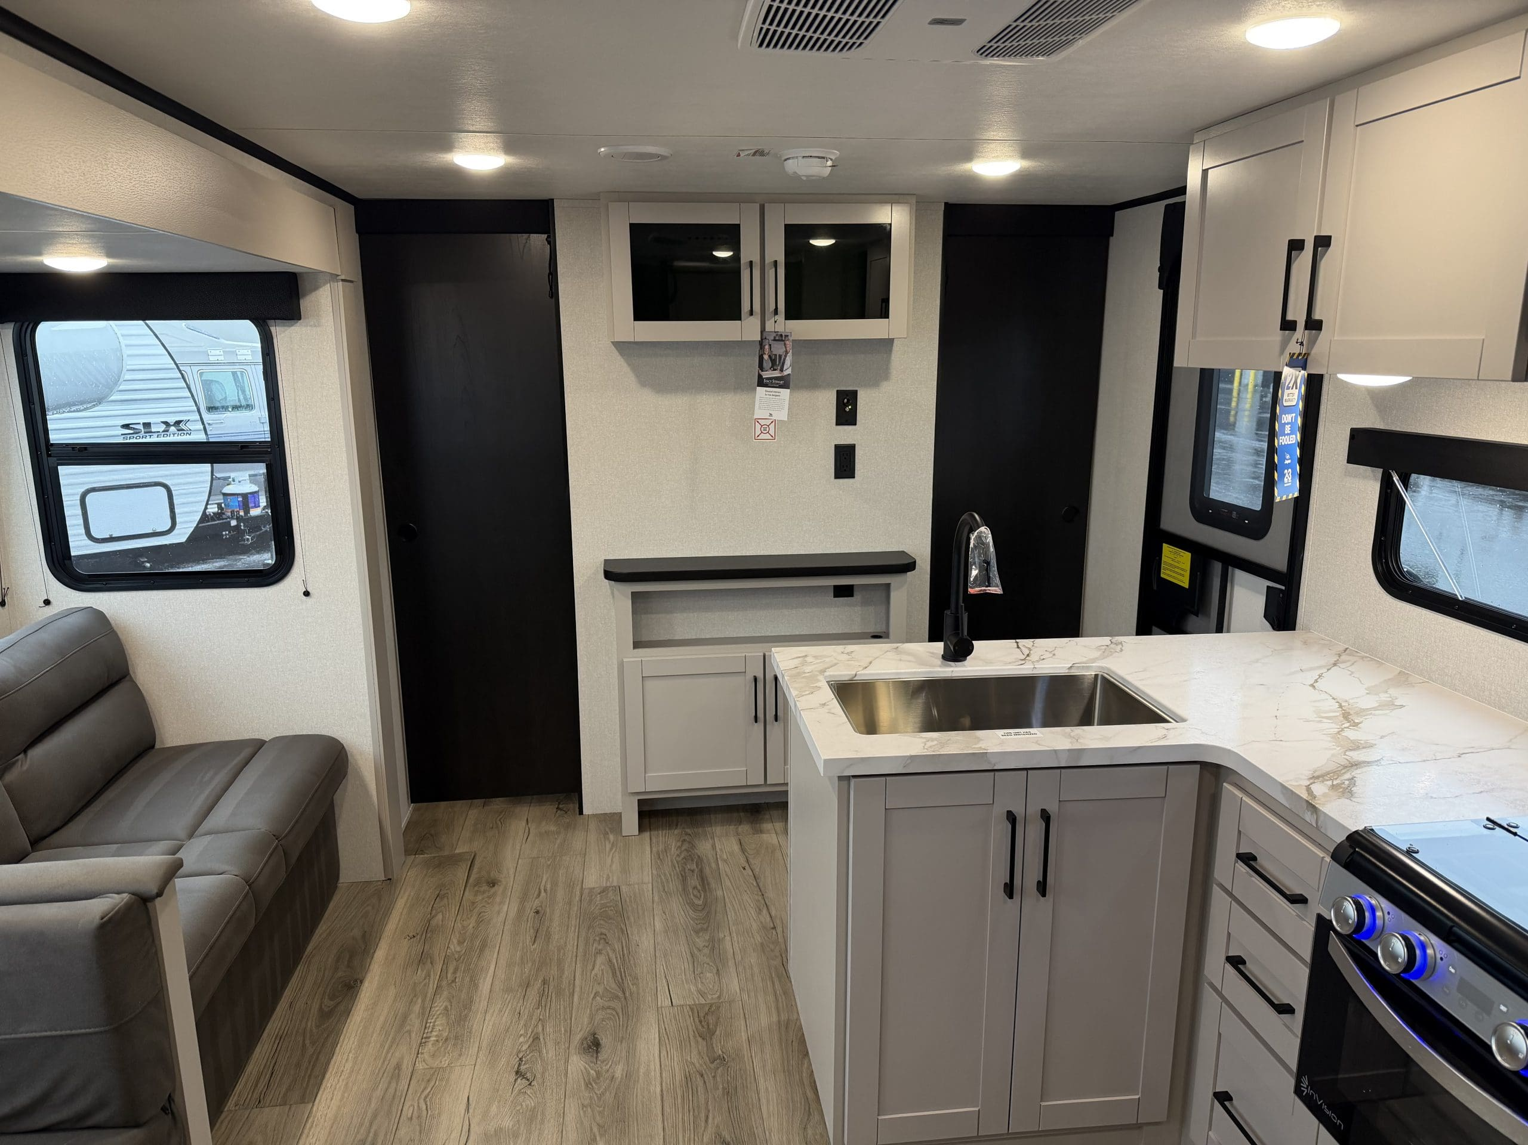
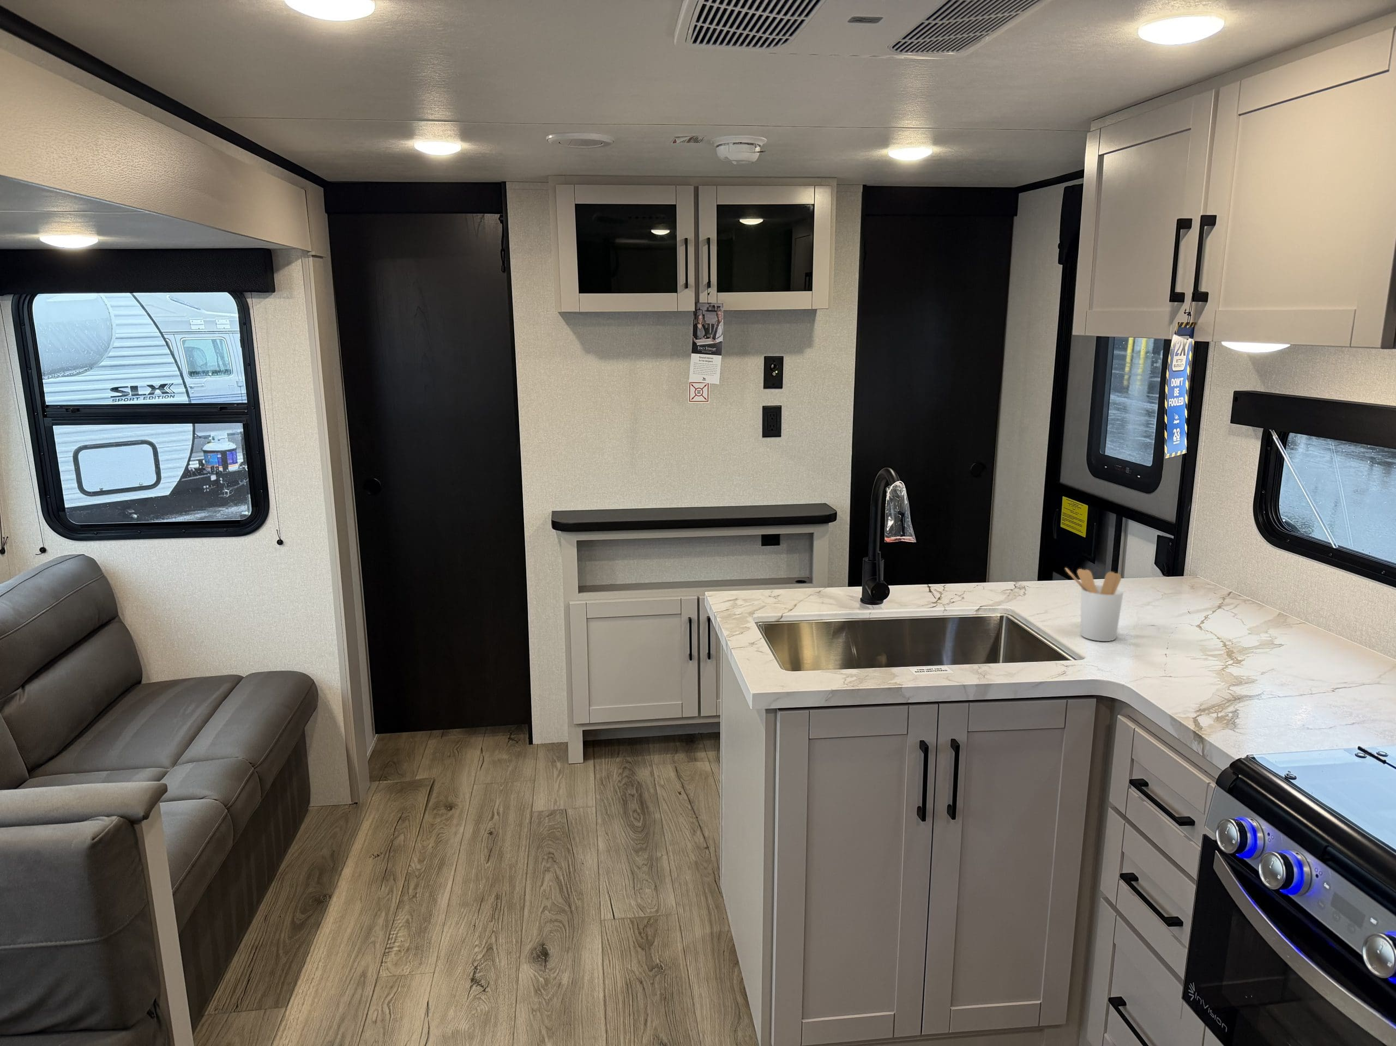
+ utensil holder [1064,567,1123,642]
